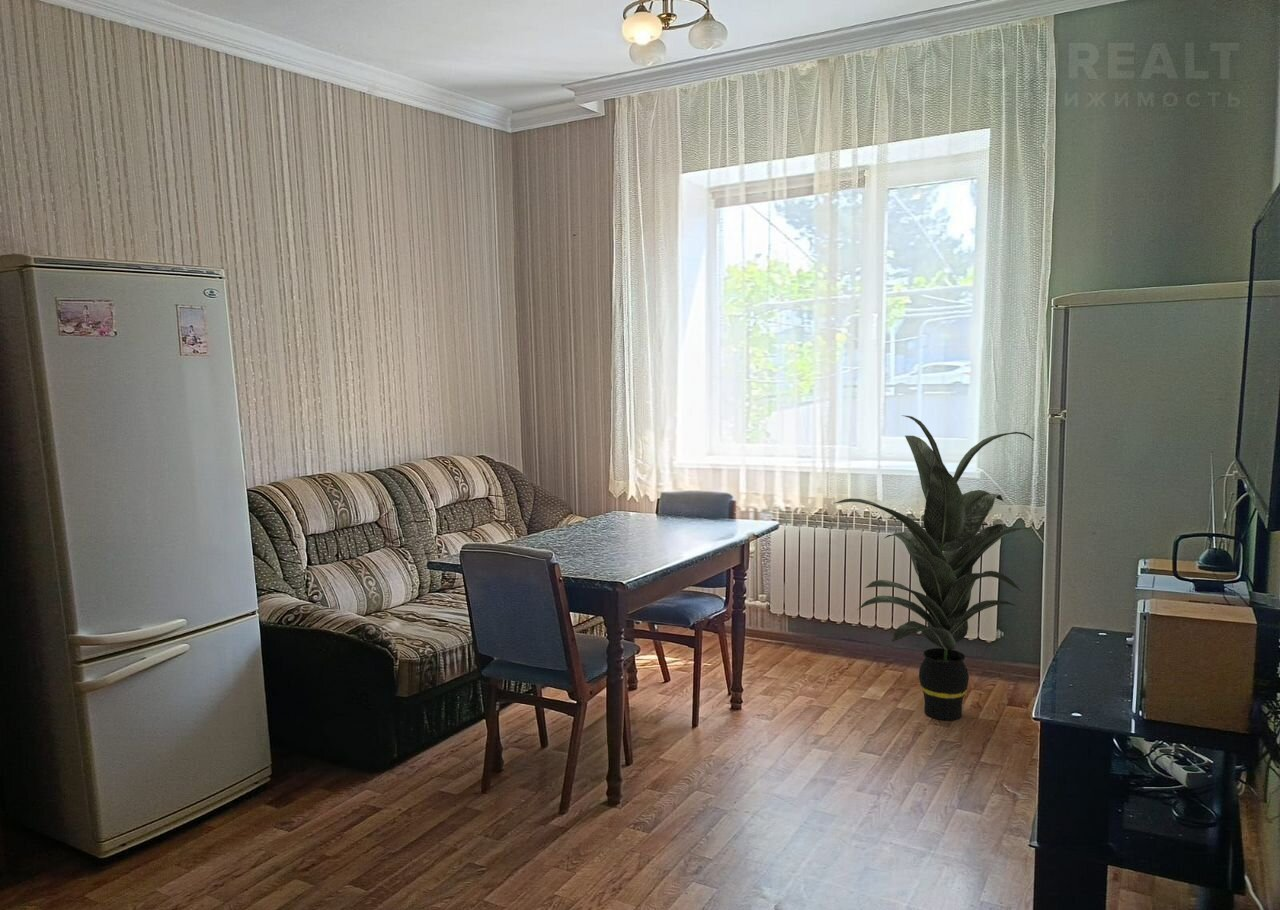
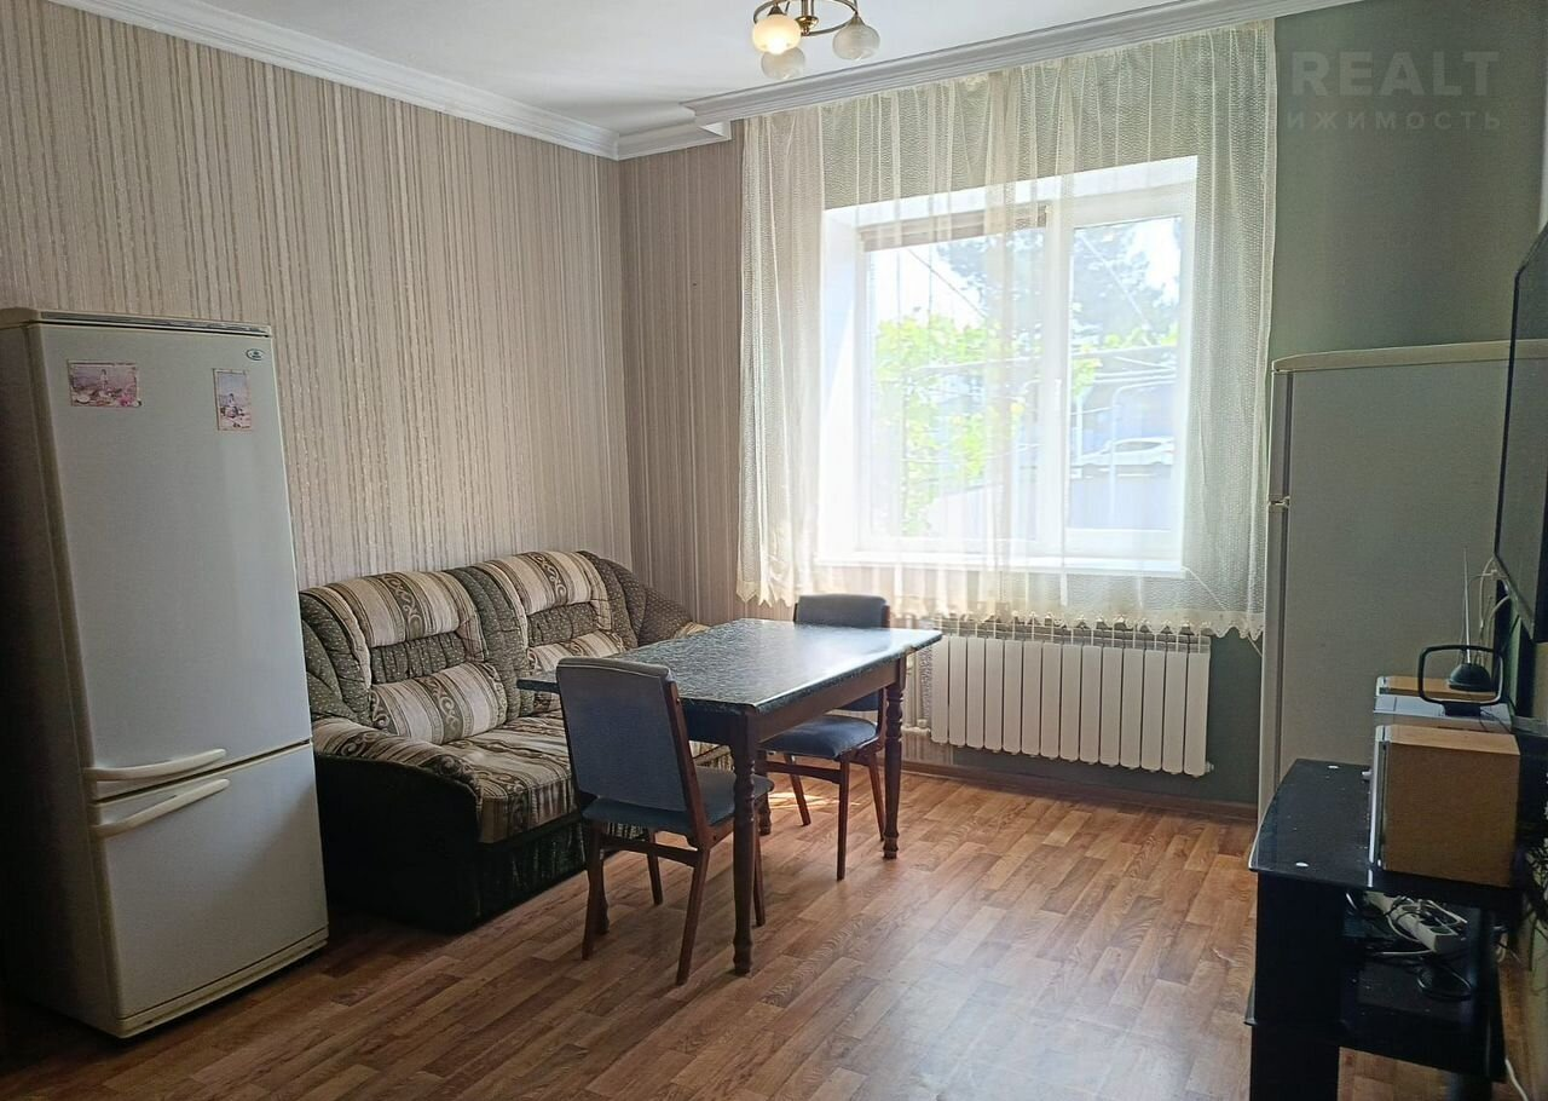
- indoor plant [833,414,1034,721]
